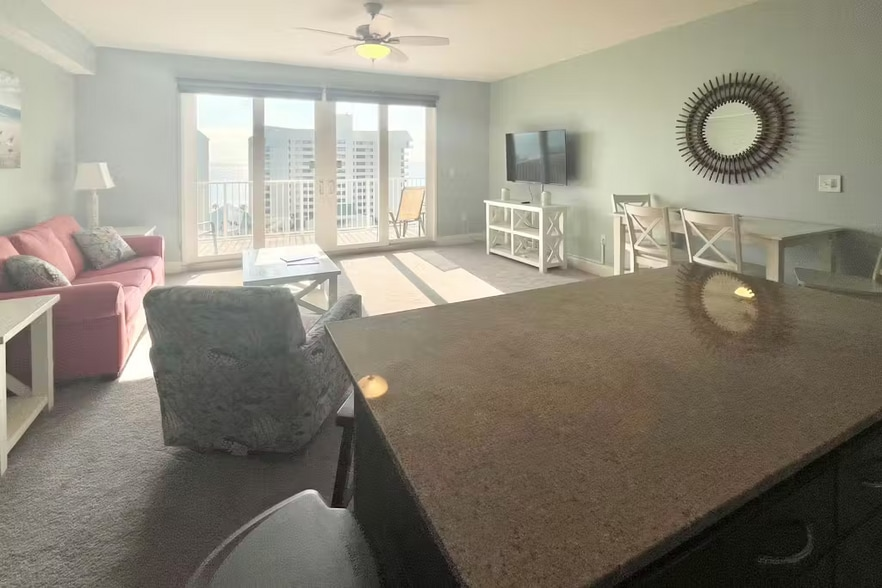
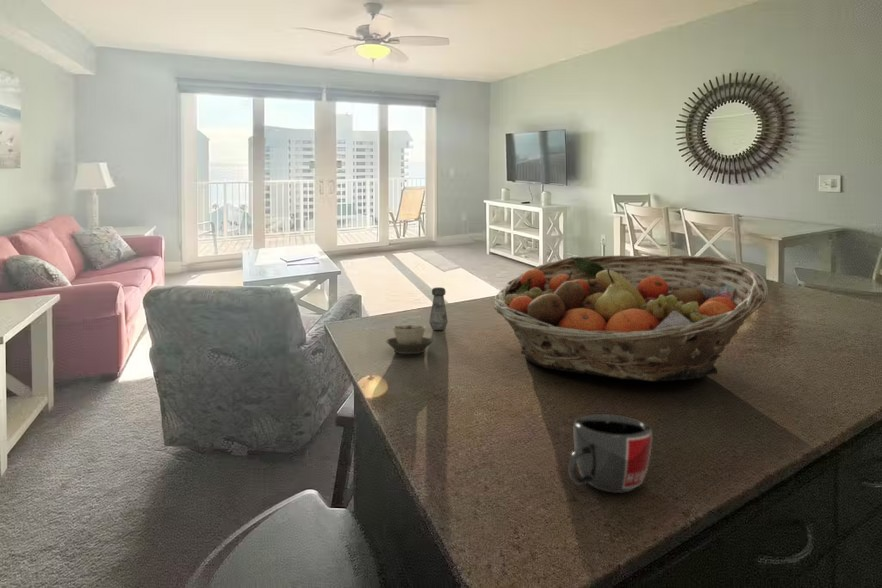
+ cup [385,324,434,355]
+ mug [567,413,653,494]
+ fruit basket [493,254,770,382]
+ salt shaker [428,286,449,331]
